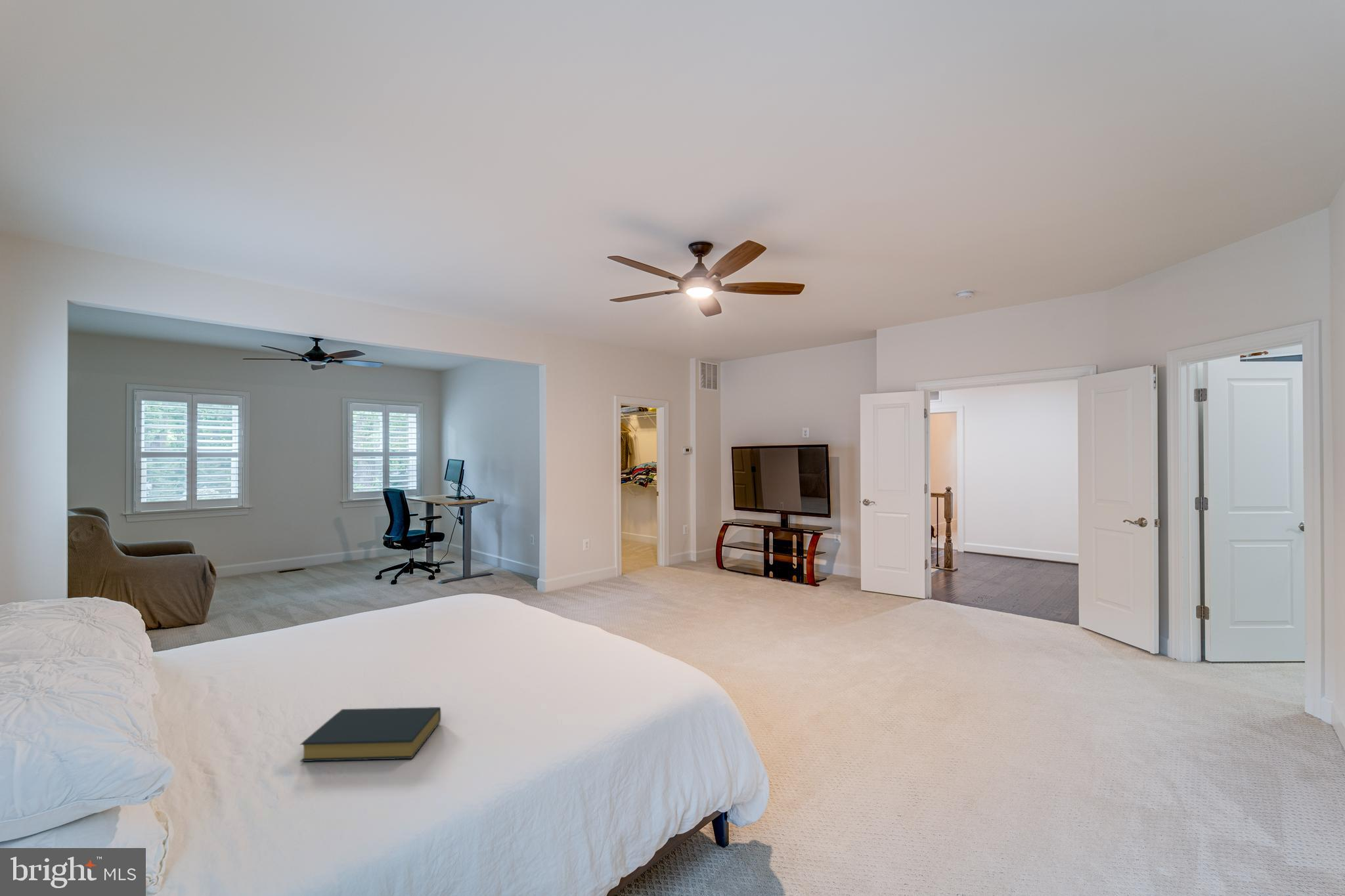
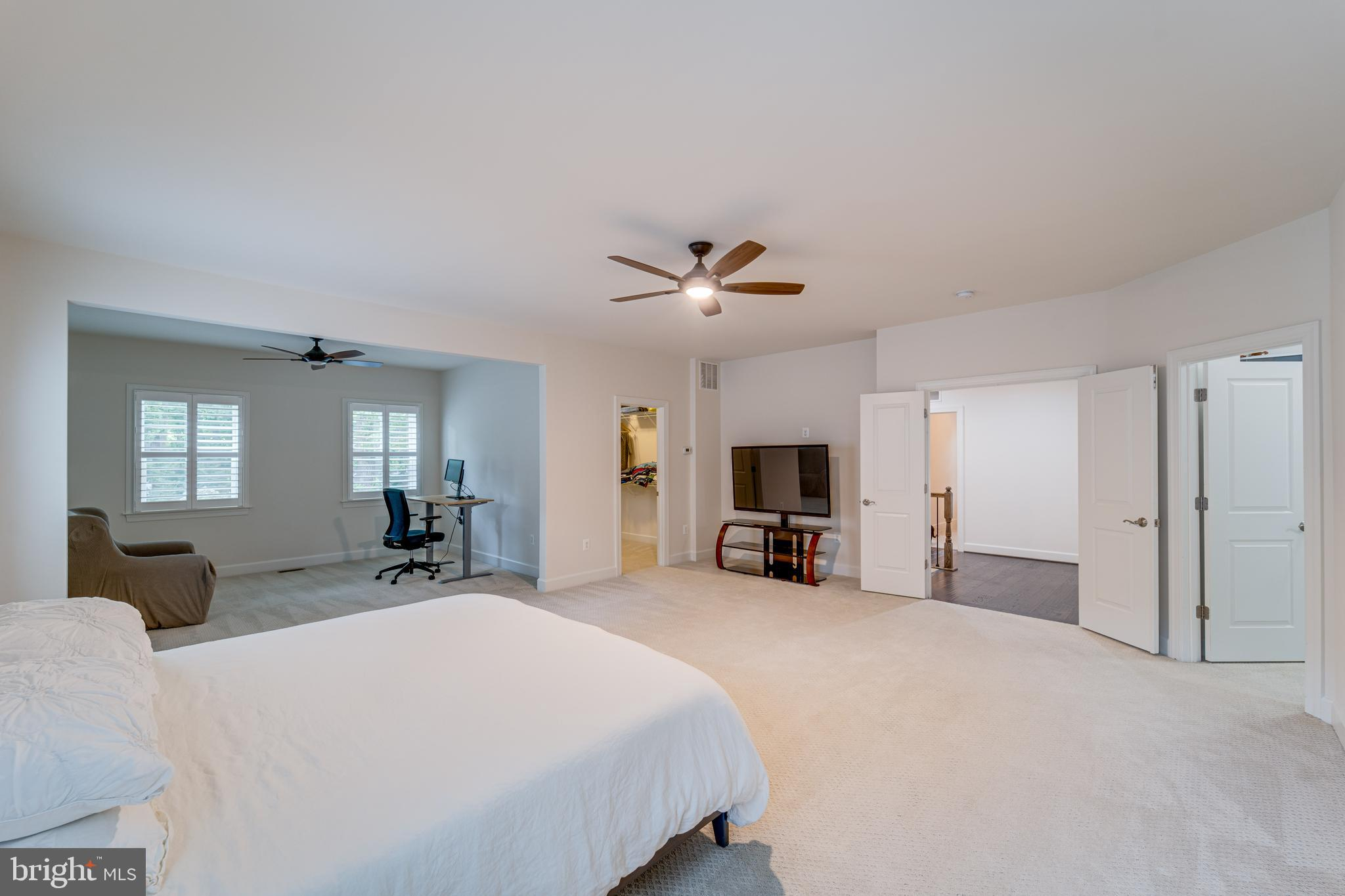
- hardback book [299,706,441,762]
